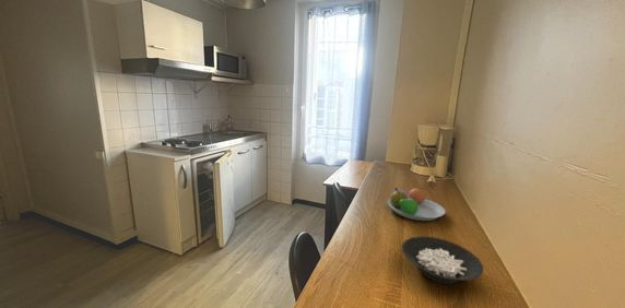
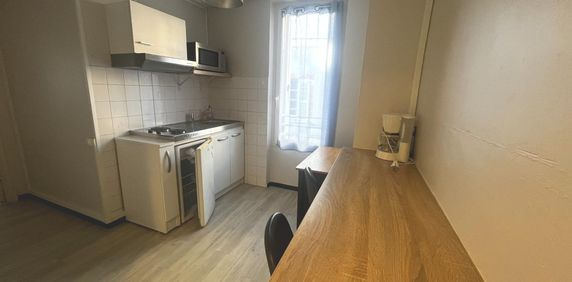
- cereal bowl [401,235,484,285]
- fruit bowl [386,187,446,222]
